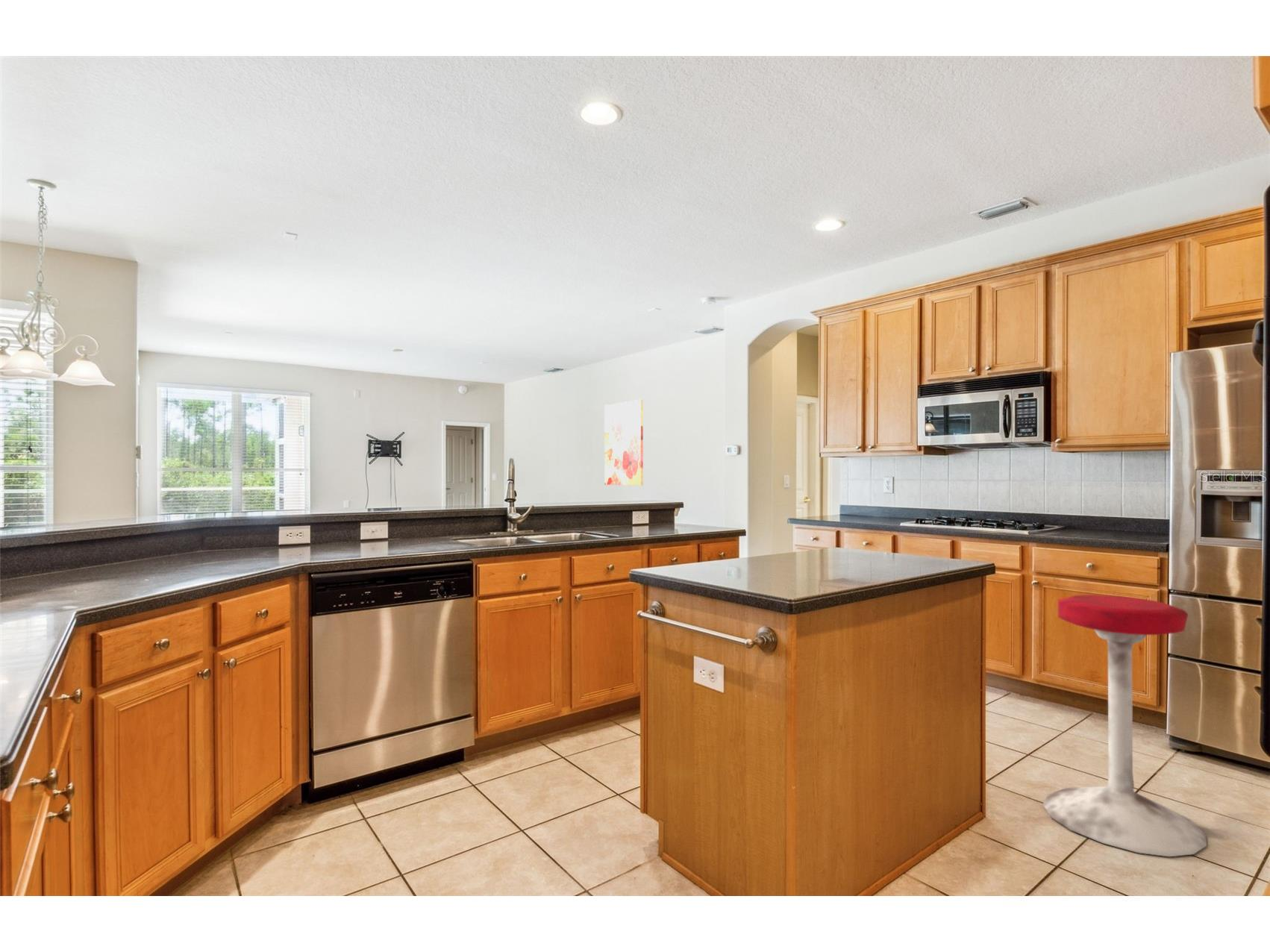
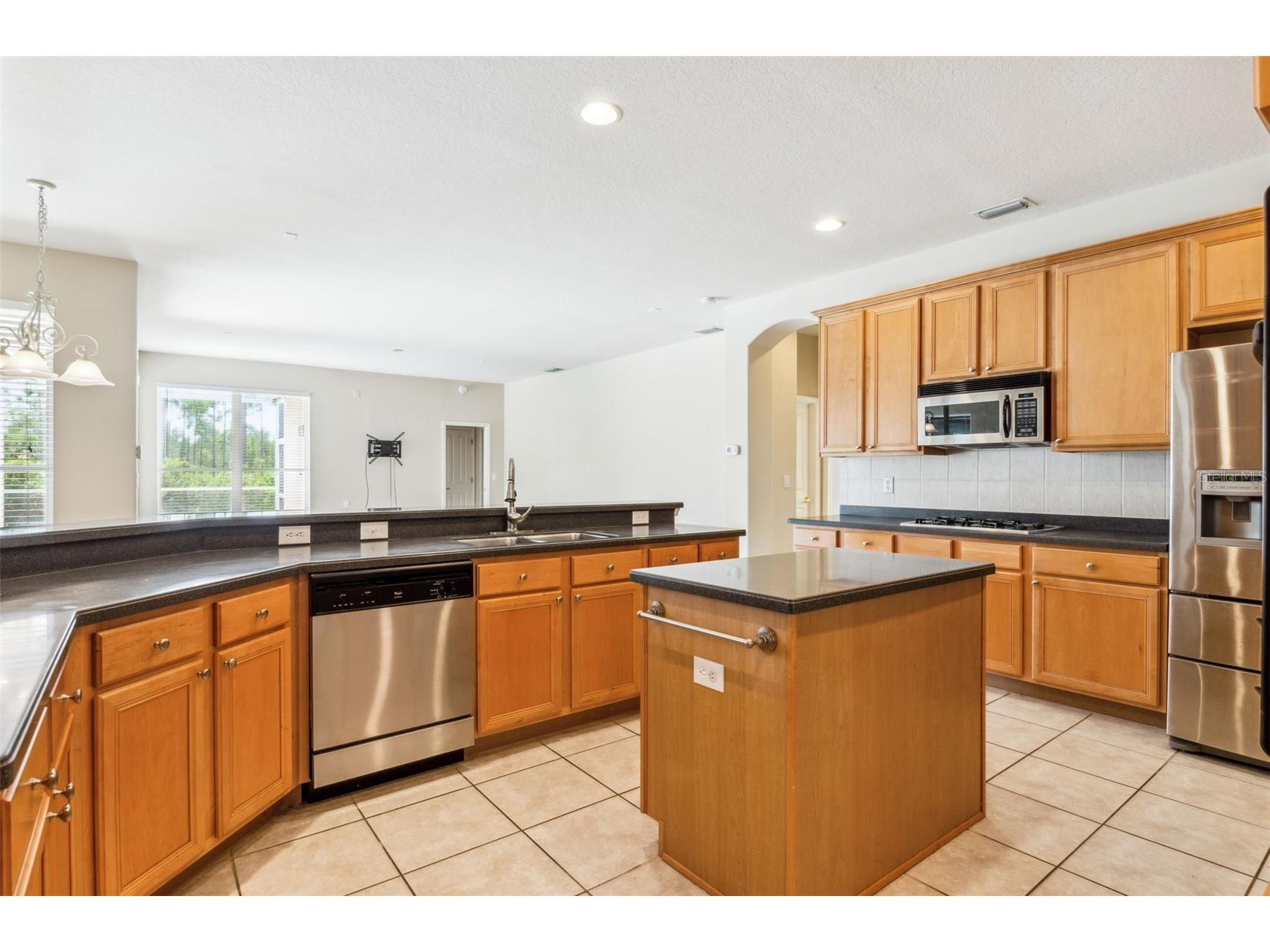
- stool [1042,594,1207,857]
- wall art [604,399,644,486]
